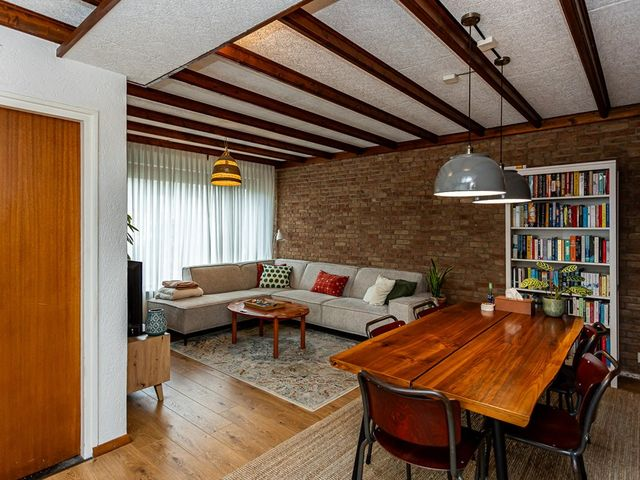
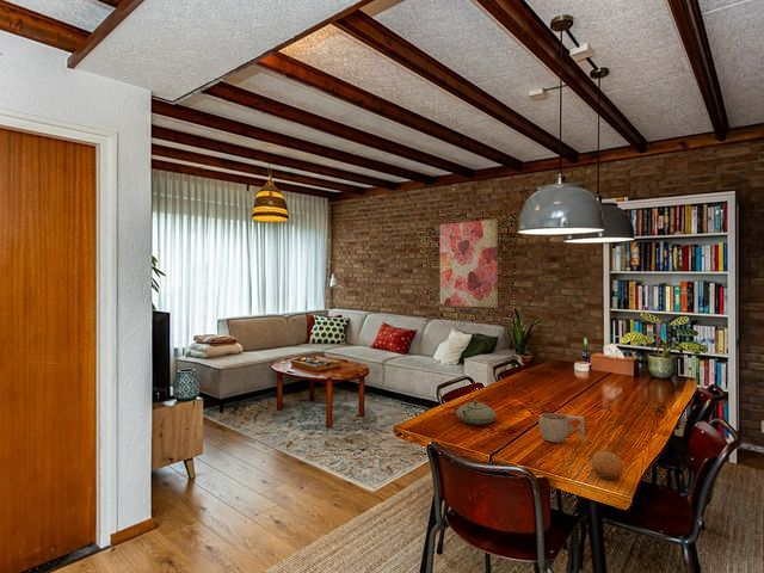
+ fruit [590,450,624,481]
+ cup [538,412,586,443]
+ teapot [455,388,498,426]
+ wall art [439,217,499,308]
